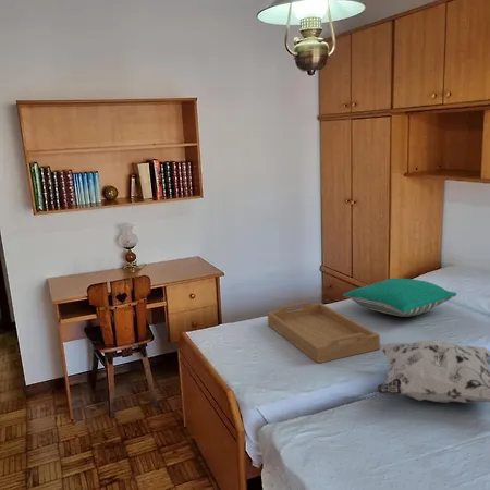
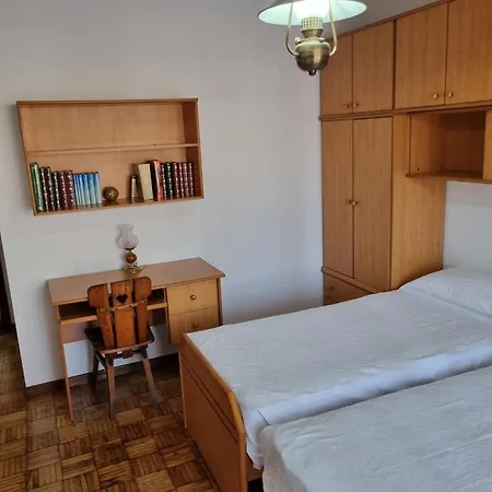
- serving tray [267,301,381,365]
- decorative pillow [377,339,490,404]
- pillow [342,278,457,318]
